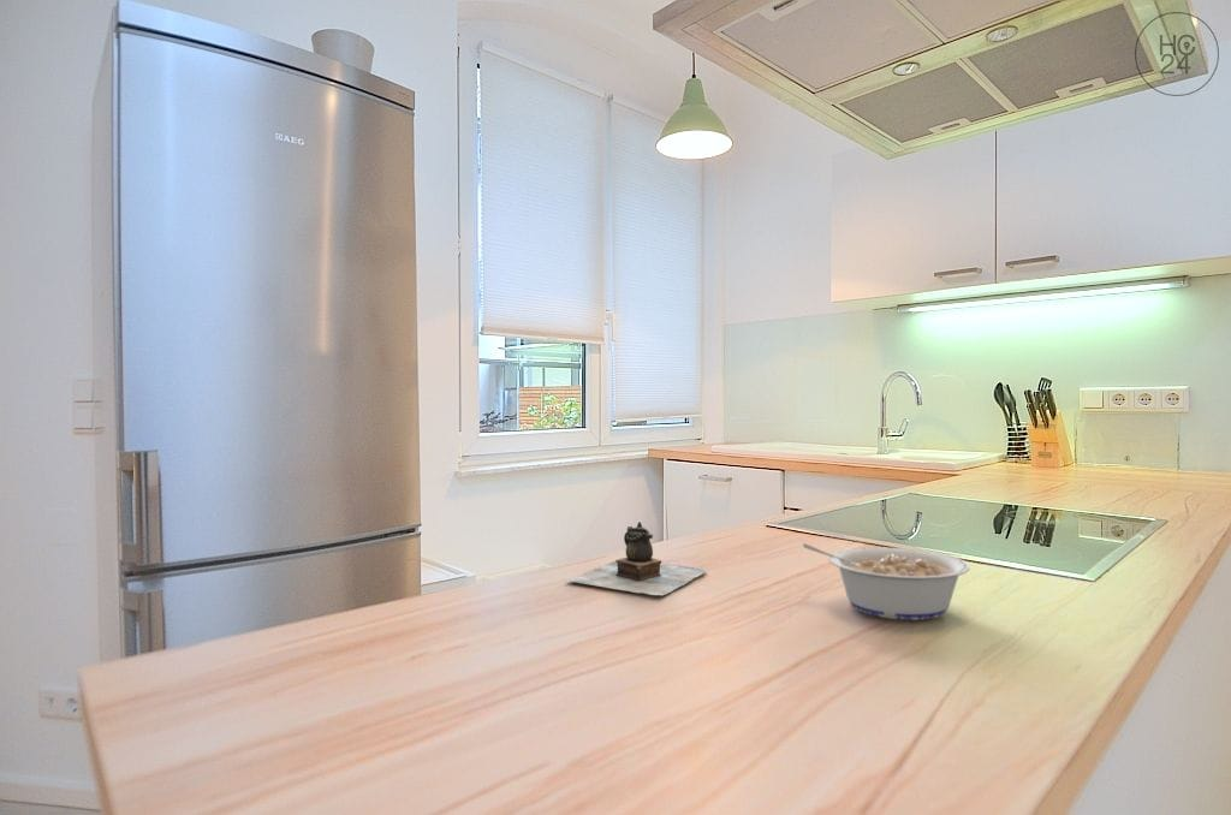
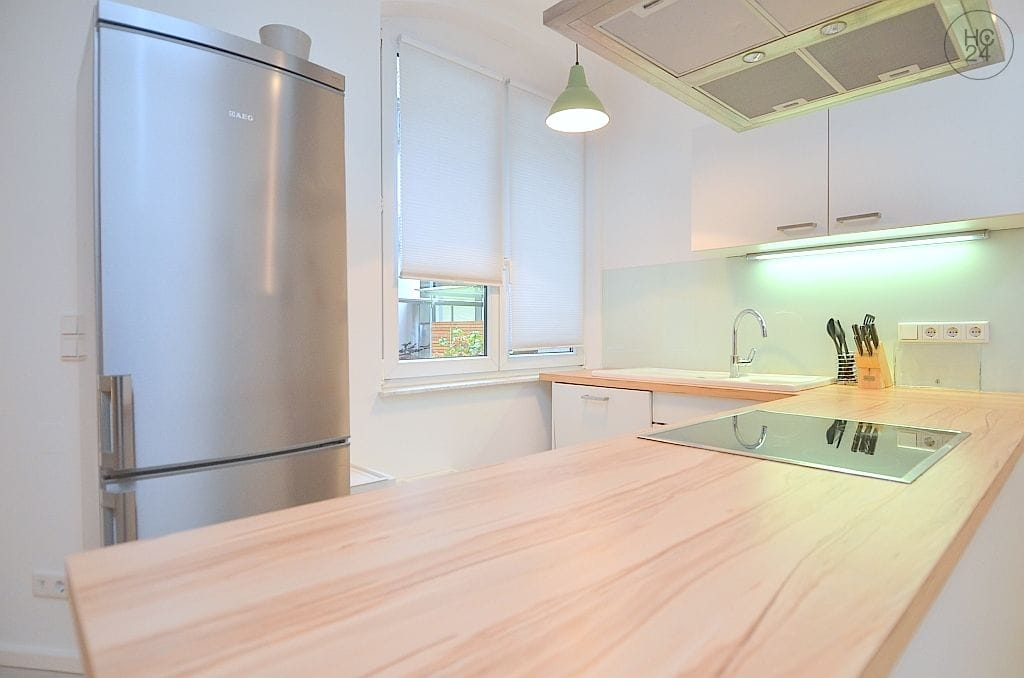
- teapot [566,520,708,596]
- legume [801,542,971,621]
